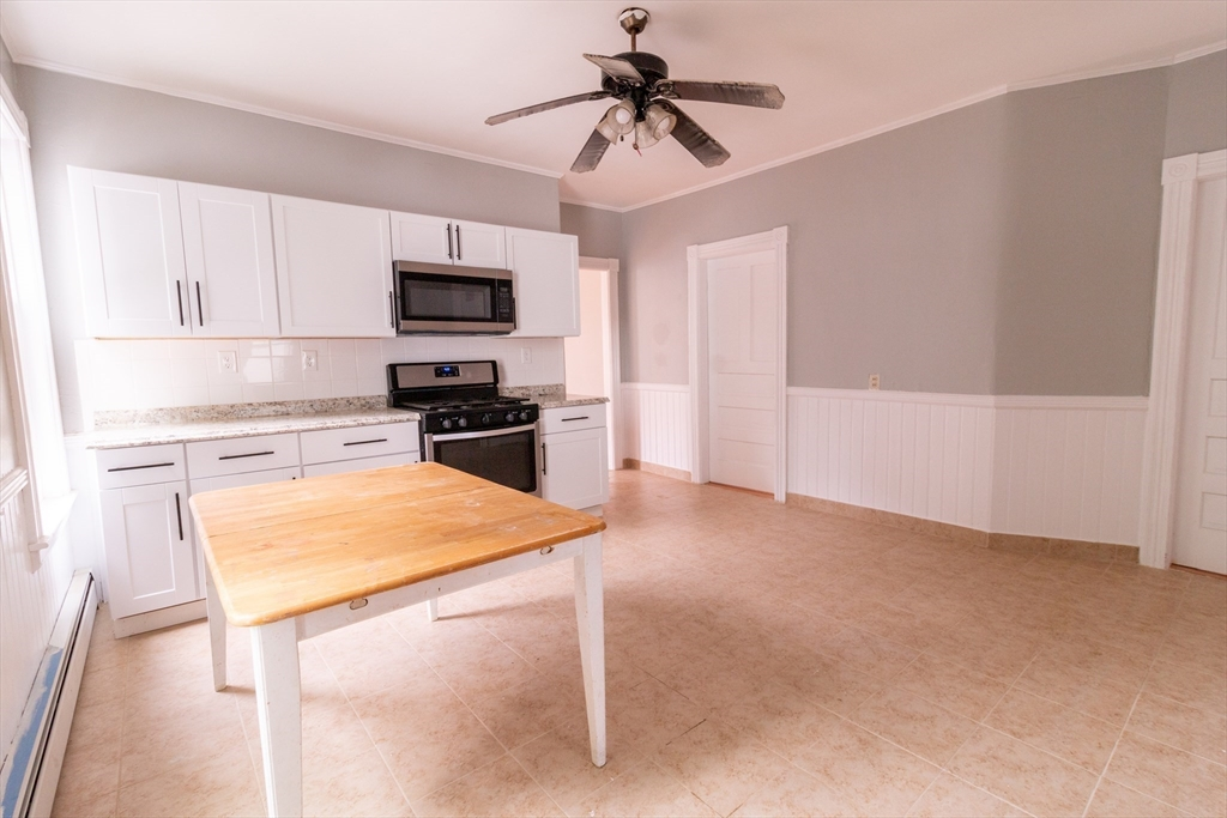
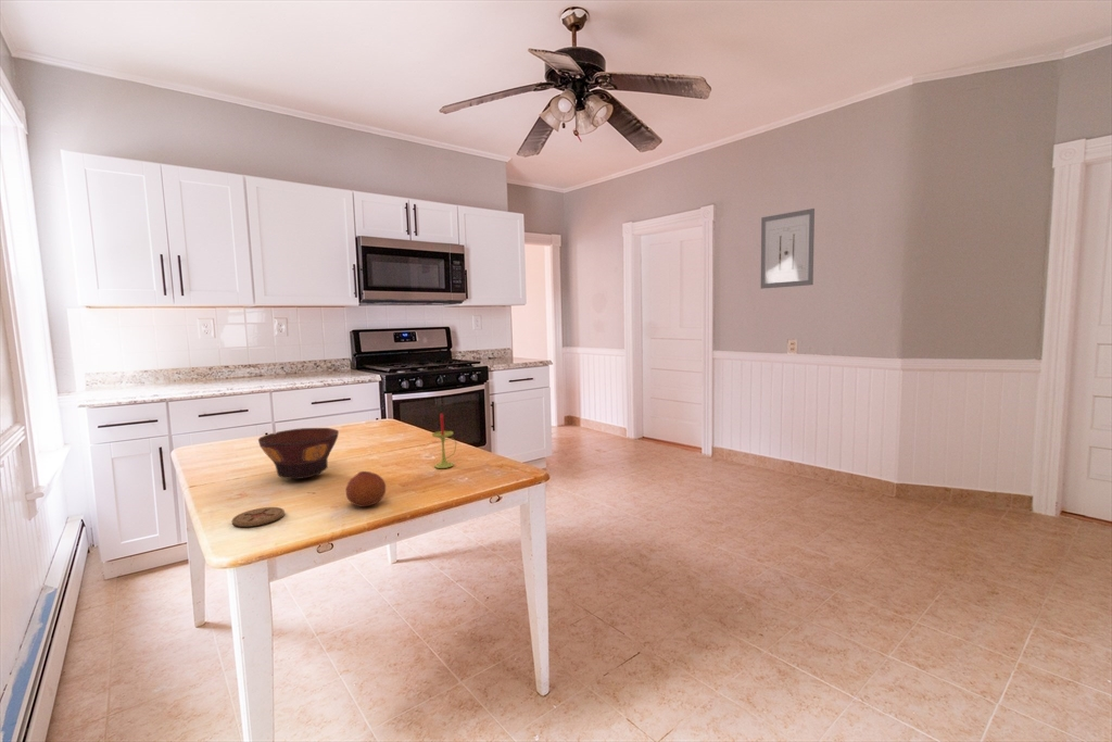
+ bowl [257,427,340,480]
+ candle [431,413,457,469]
+ wall art [760,207,816,290]
+ coaster [231,506,286,528]
+ fruit [345,470,387,507]
